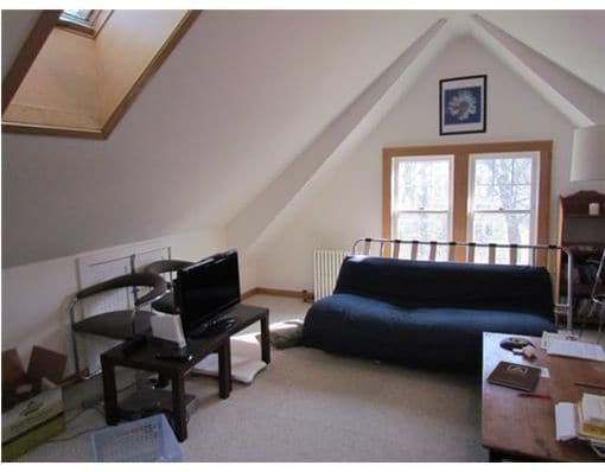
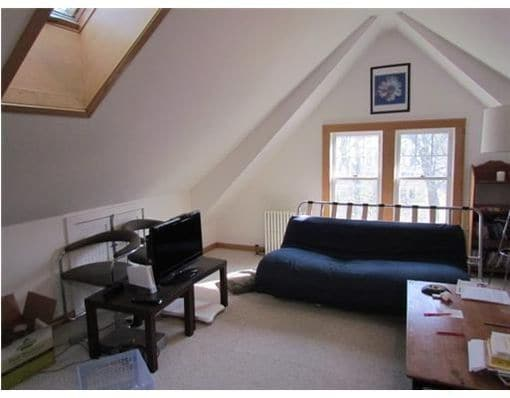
- book [485,359,542,393]
